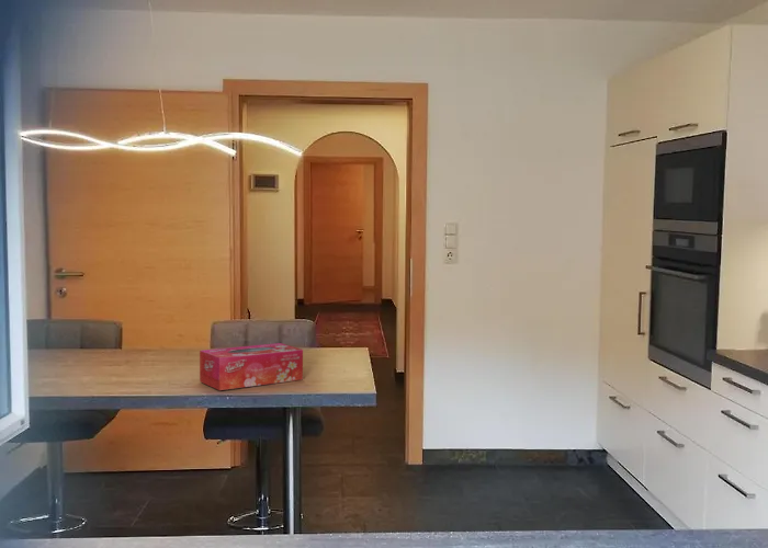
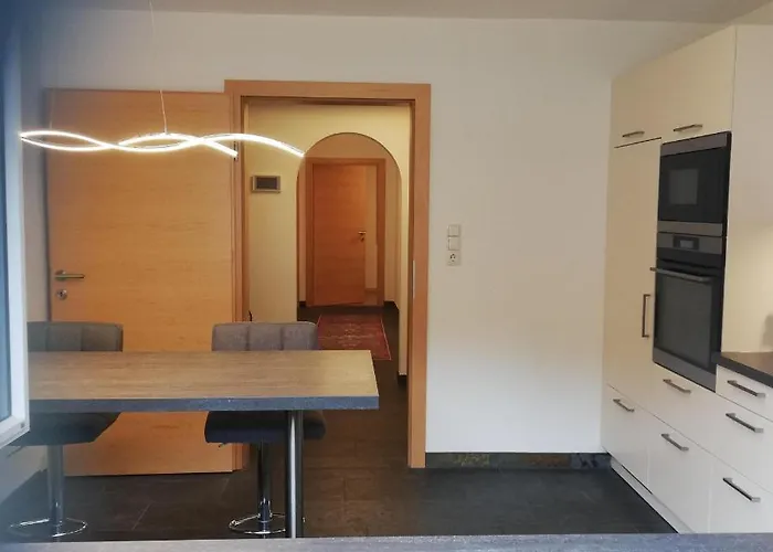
- tissue box [199,342,304,391]
